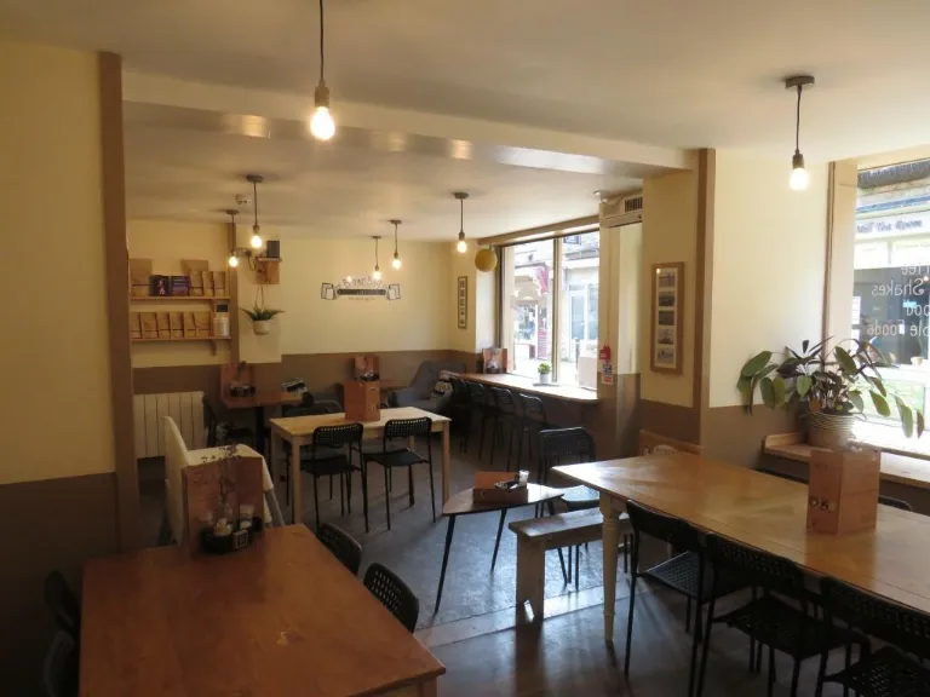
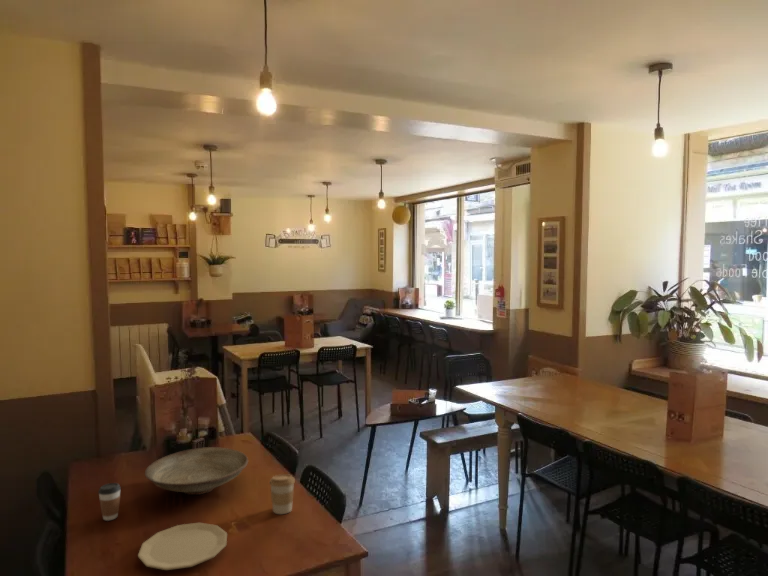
+ coffee cup [97,482,122,522]
+ coffee cup [268,473,296,515]
+ plate [137,522,228,571]
+ decorative bowl [144,446,249,496]
